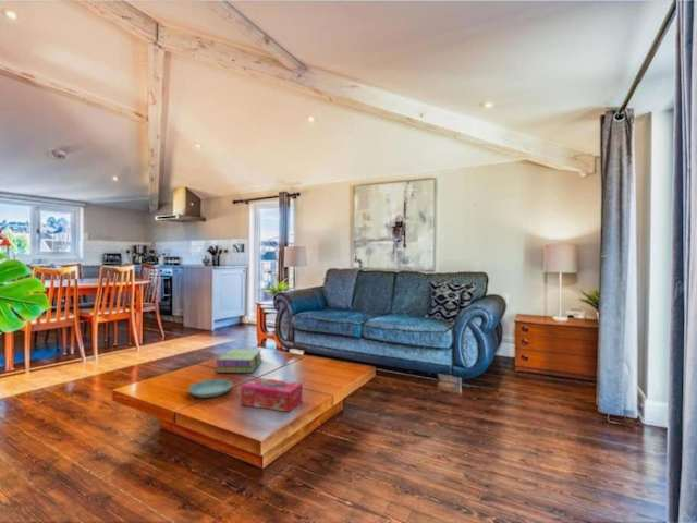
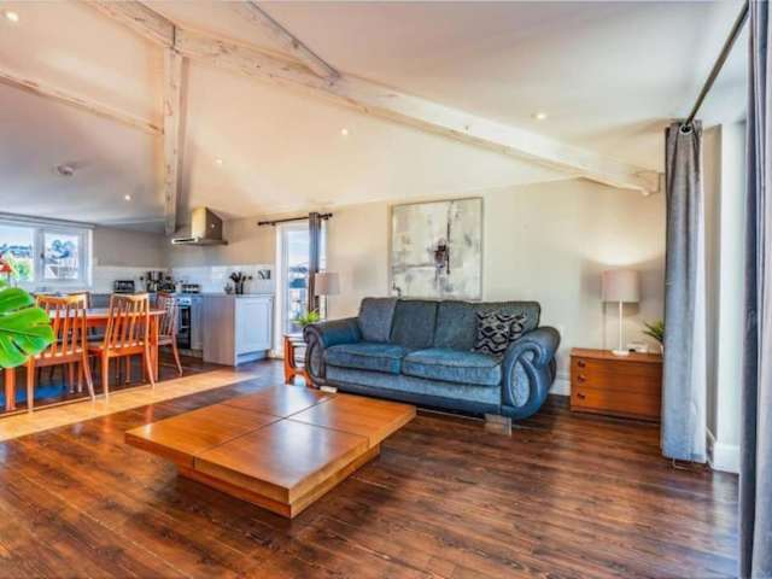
- saucer [187,378,233,399]
- stack of books [213,348,264,374]
- tissue box [240,376,304,413]
